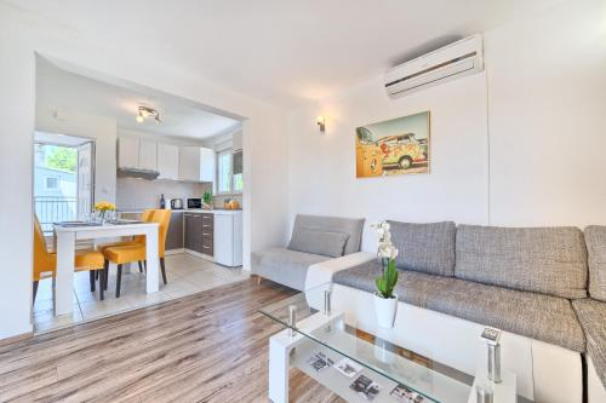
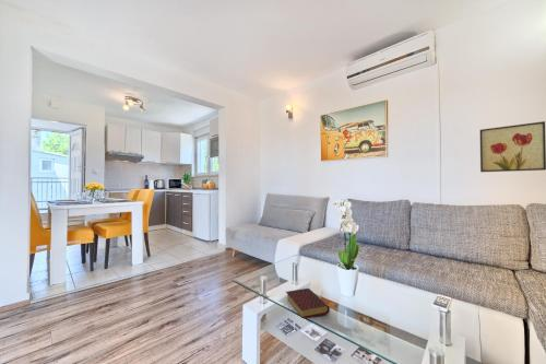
+ book [285,287,331,319]
+ wall art [479,120,546,173]
